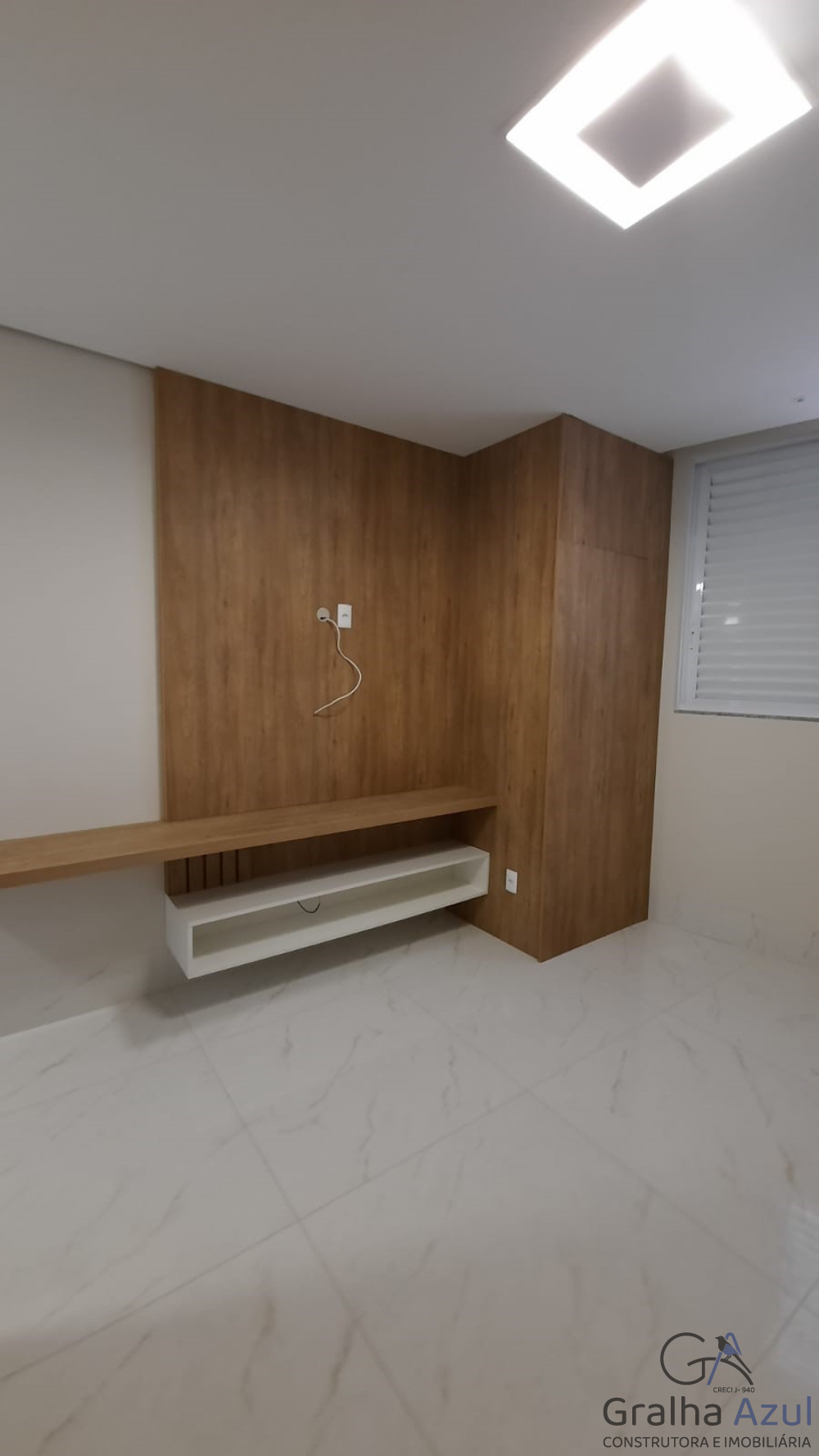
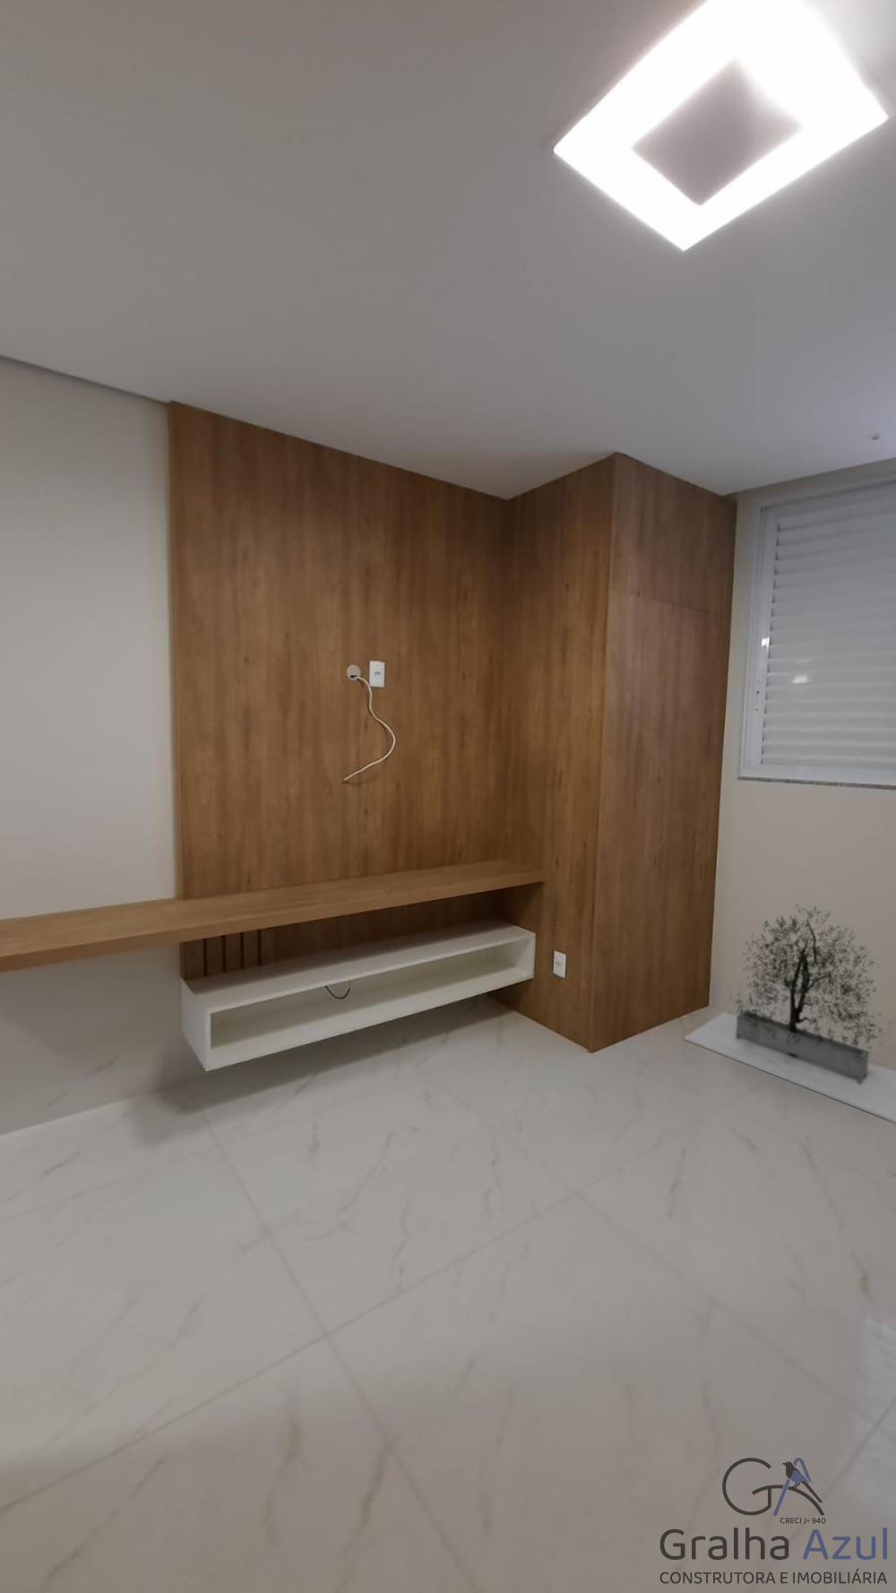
+ potted tree [683,903,896,1124]
